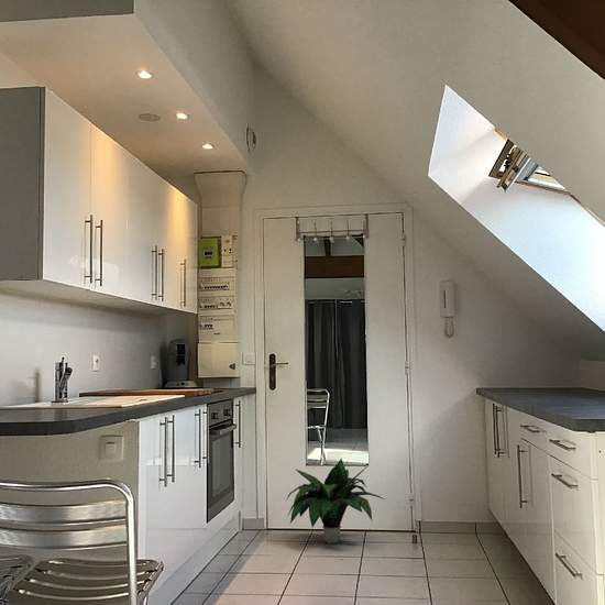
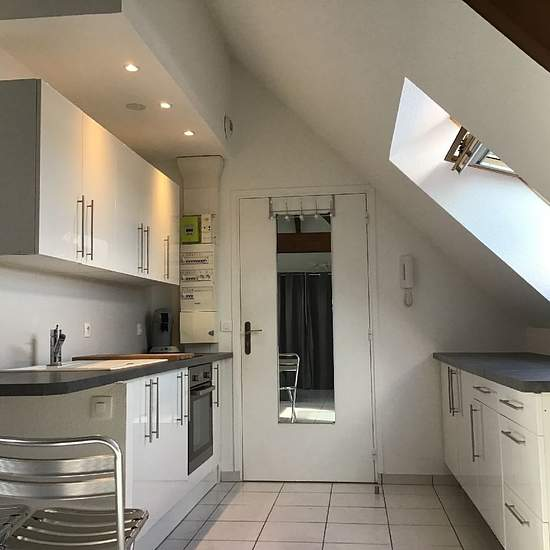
- potted plant [285,458,385,544]
